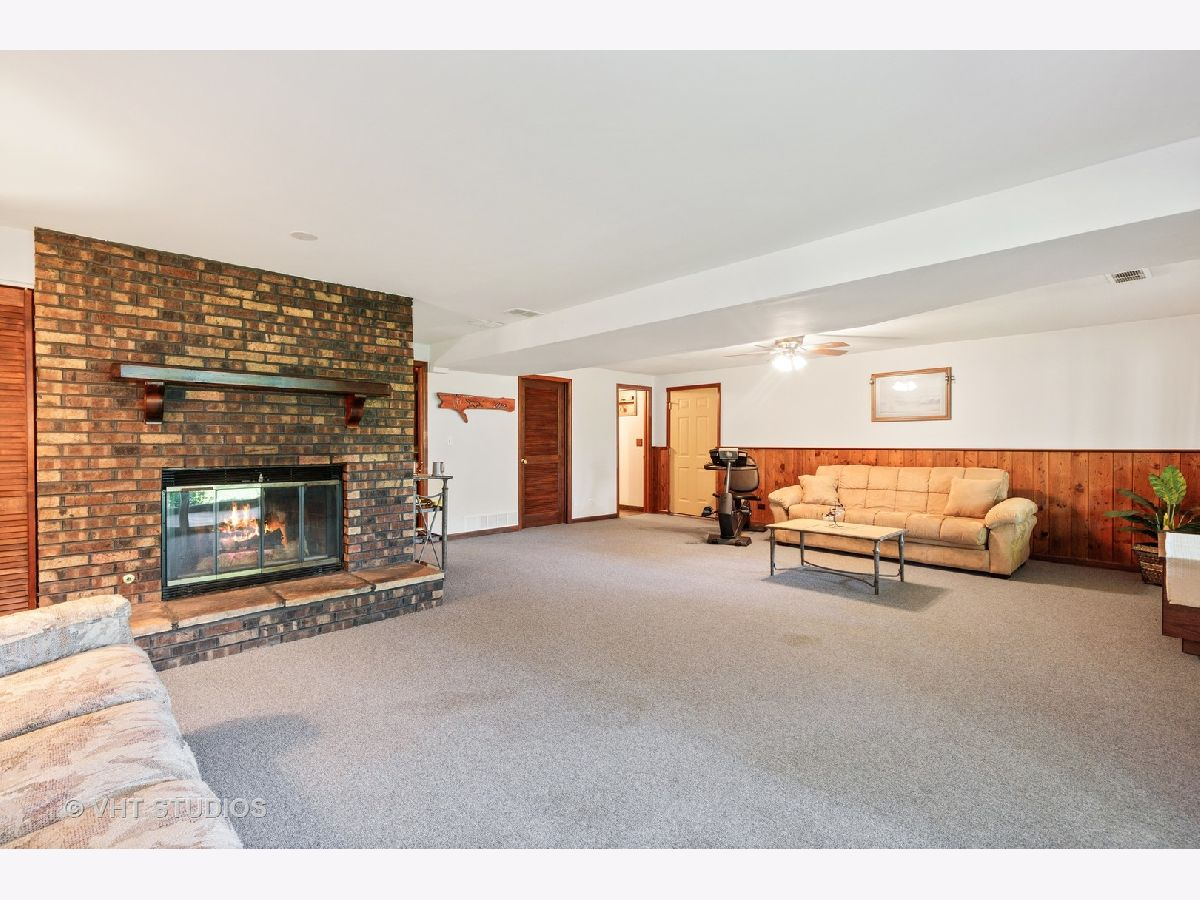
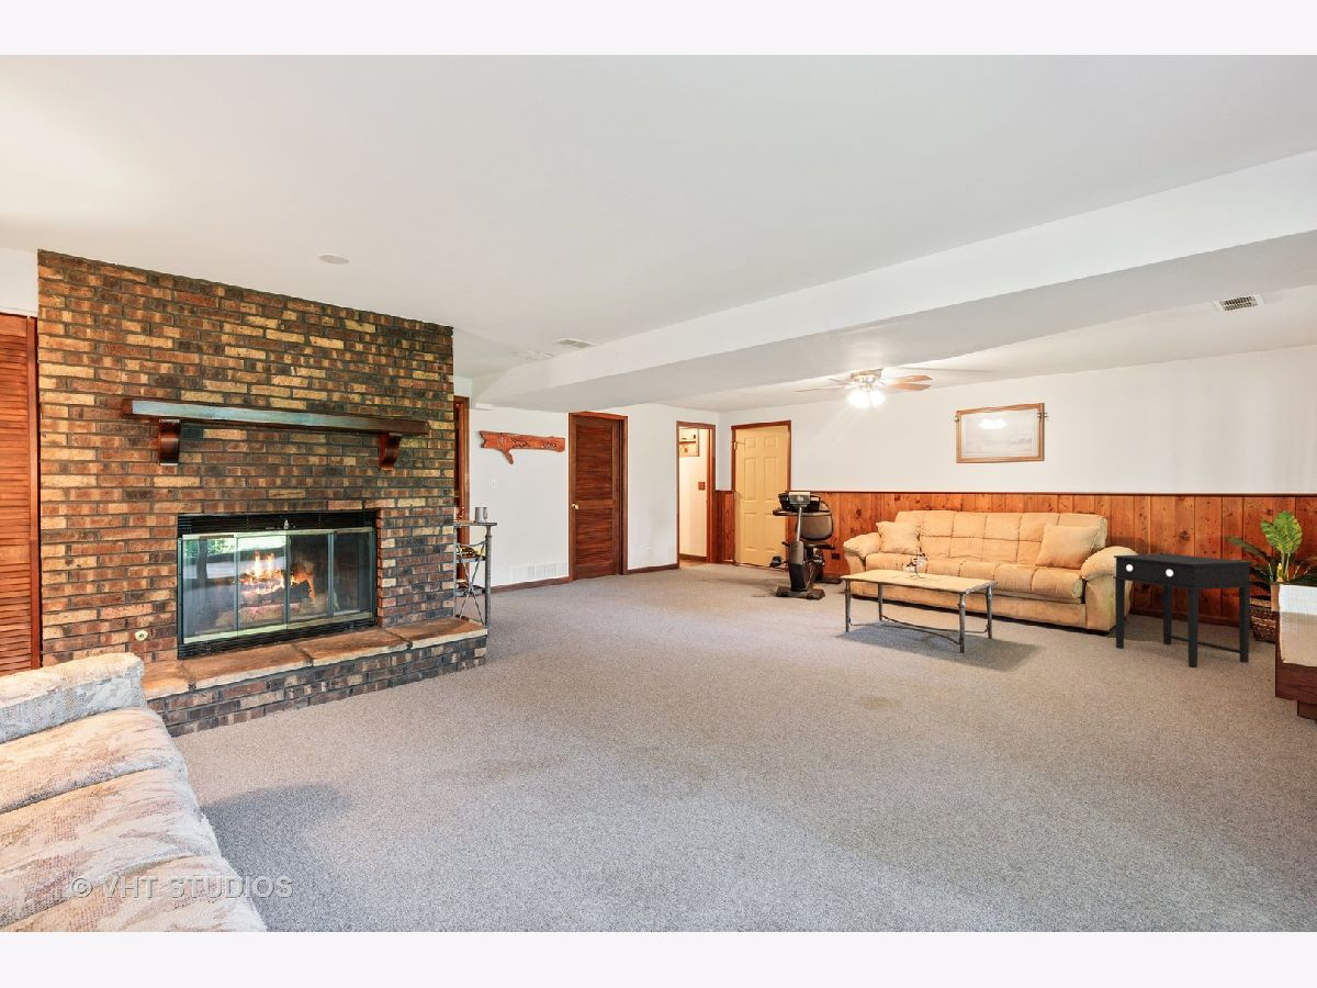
+ side table [1113,553,1253,667]
